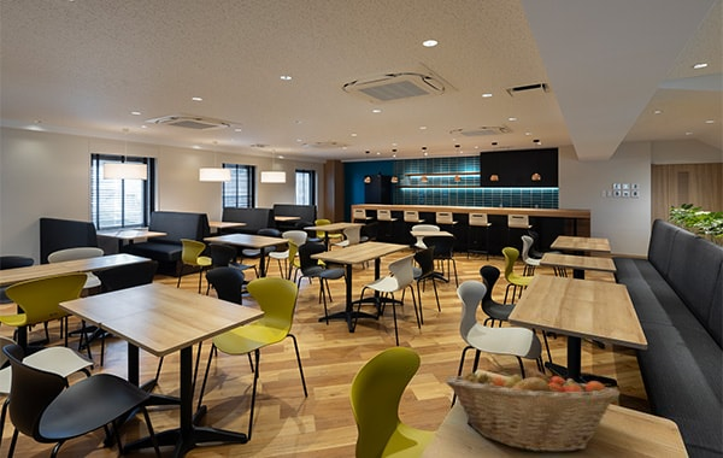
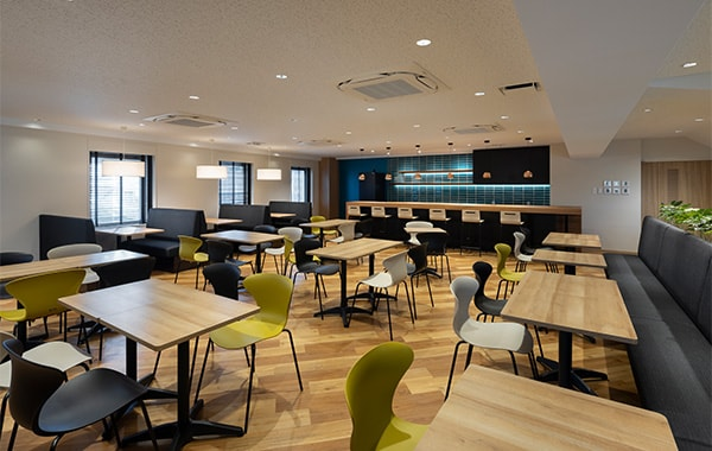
- fruit basket [445,364,621,454]
